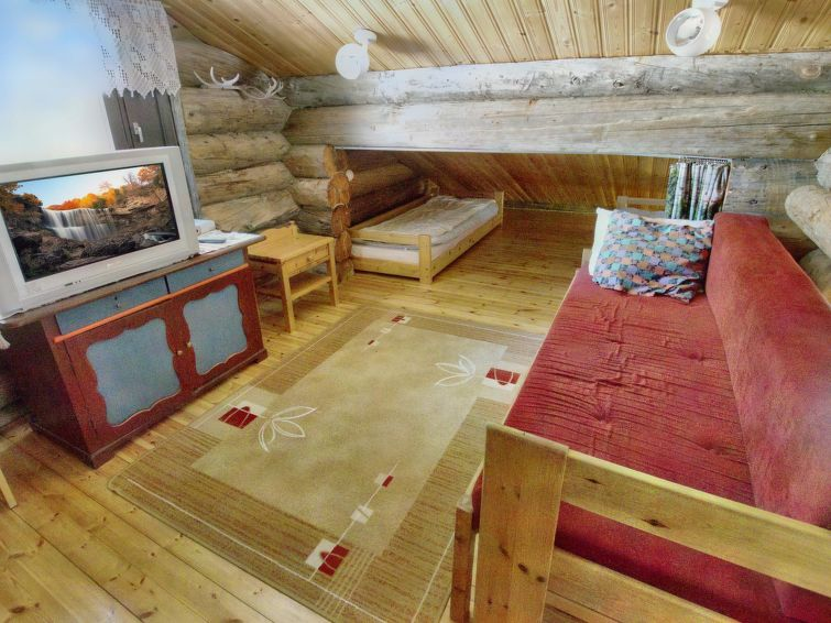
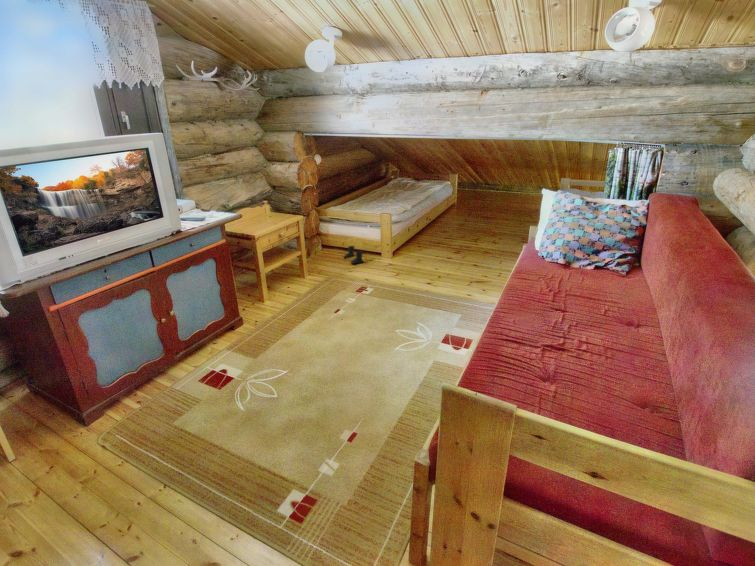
+ boots [343,245,365,265]
